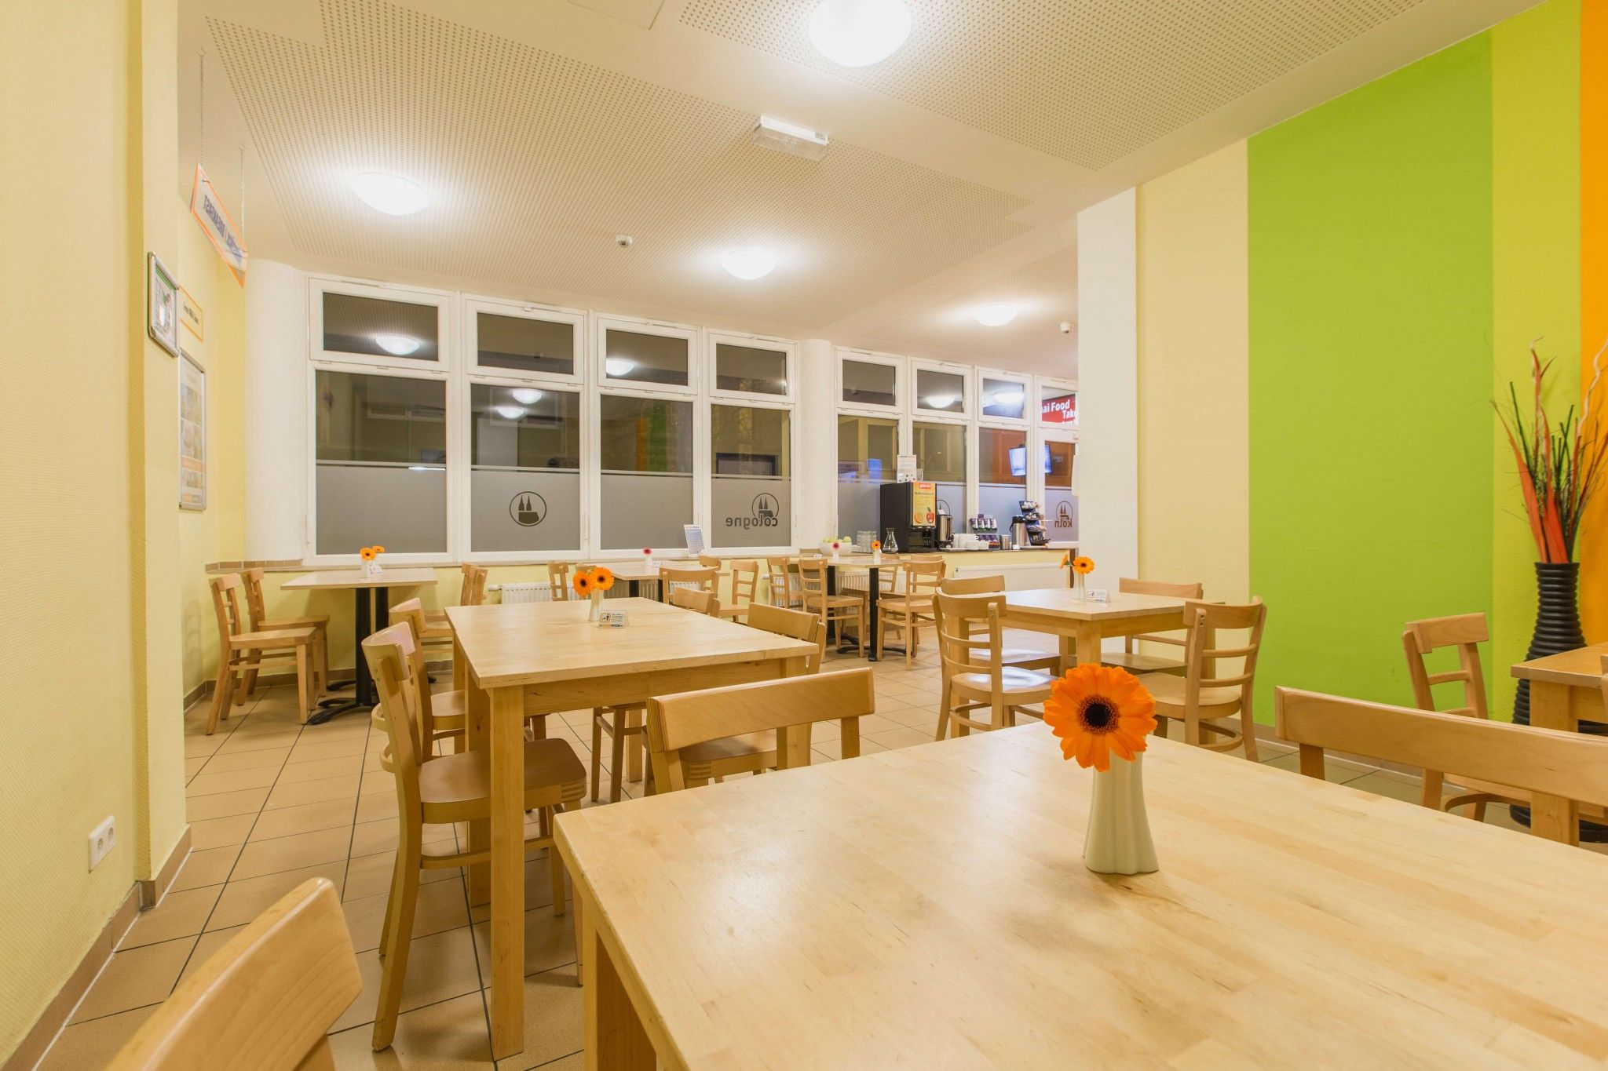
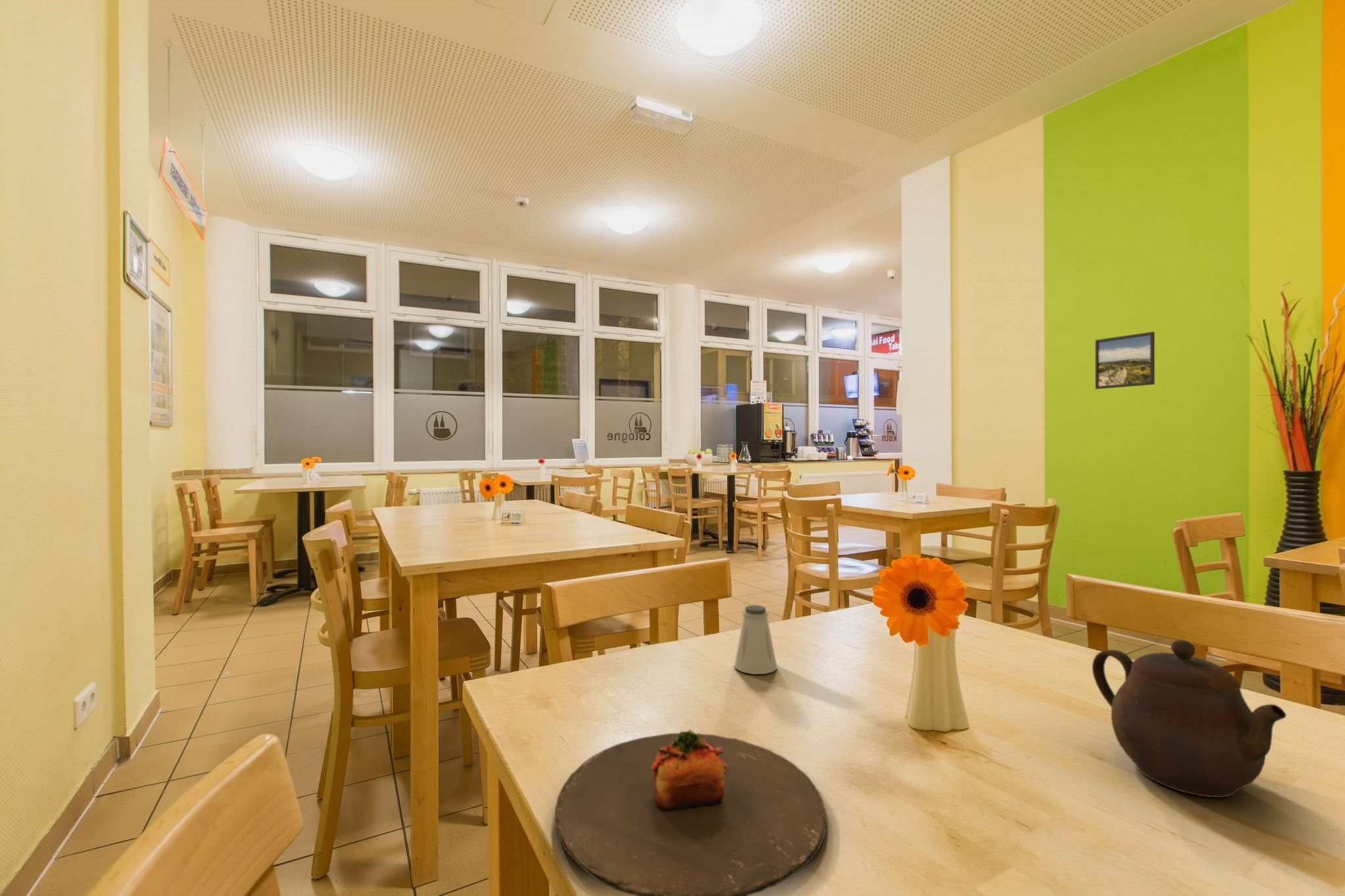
+ plate [554,729,827,896]
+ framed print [1095,331,1155,390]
+ saltshaker [734,605,778,675]
+ teapot [1091,639,1287,798]
